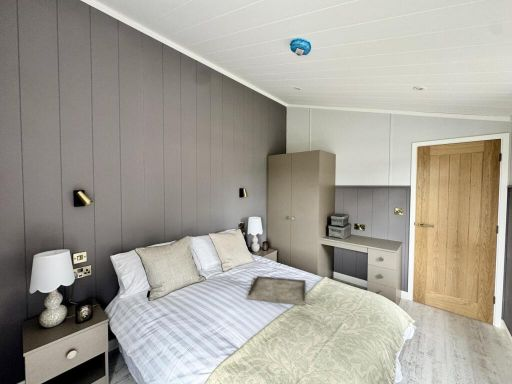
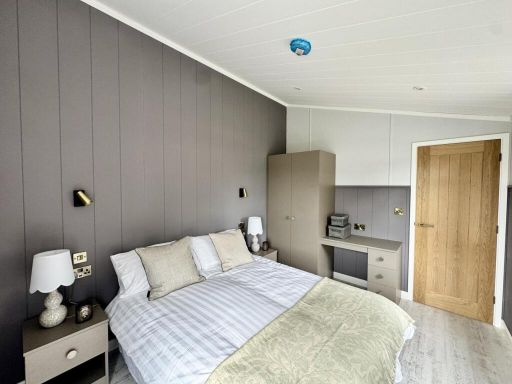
- serving tray [246,275,307,306]
